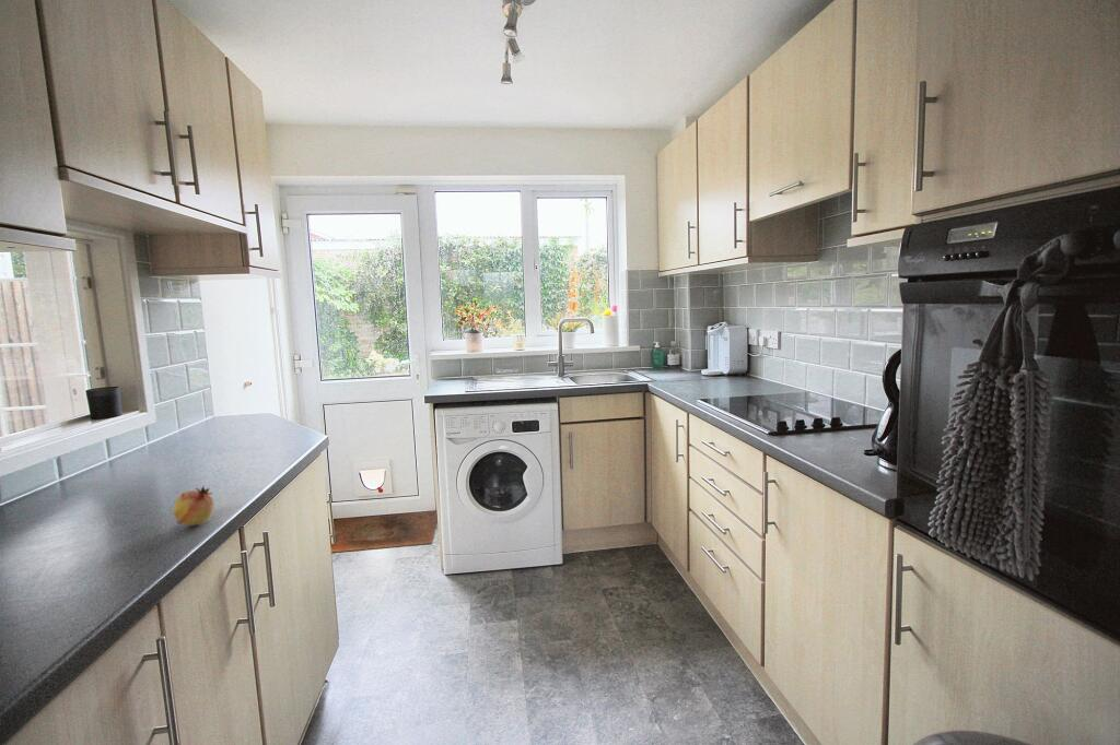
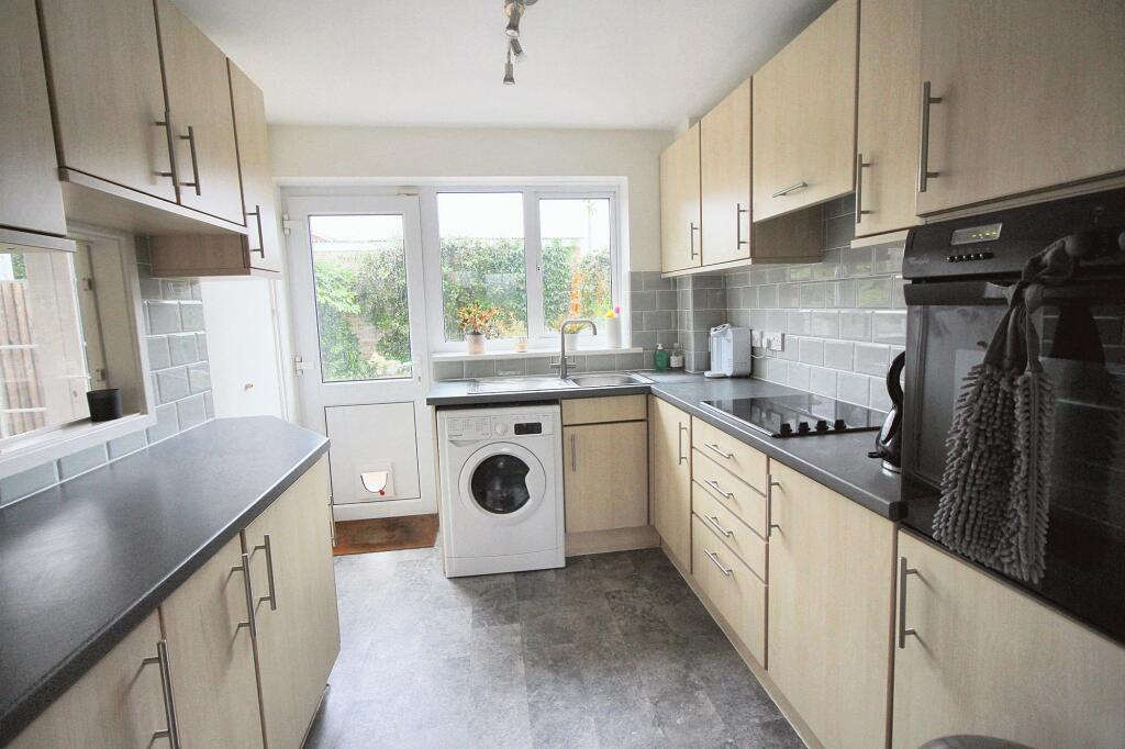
- fruit [173,485,215,527]
